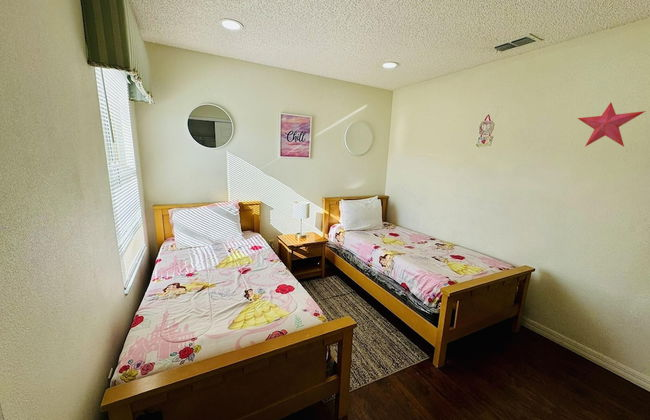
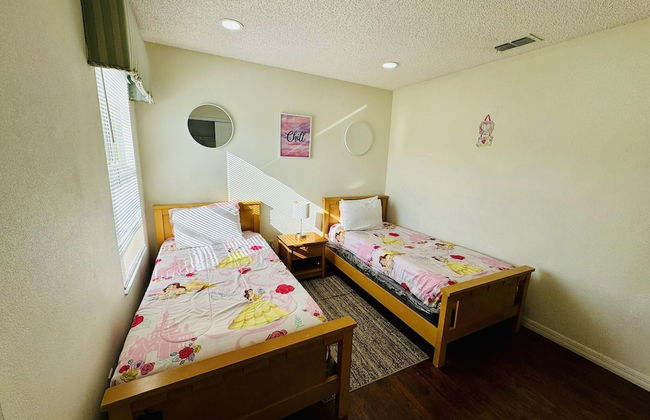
- decorative star [577,102,646,148]
